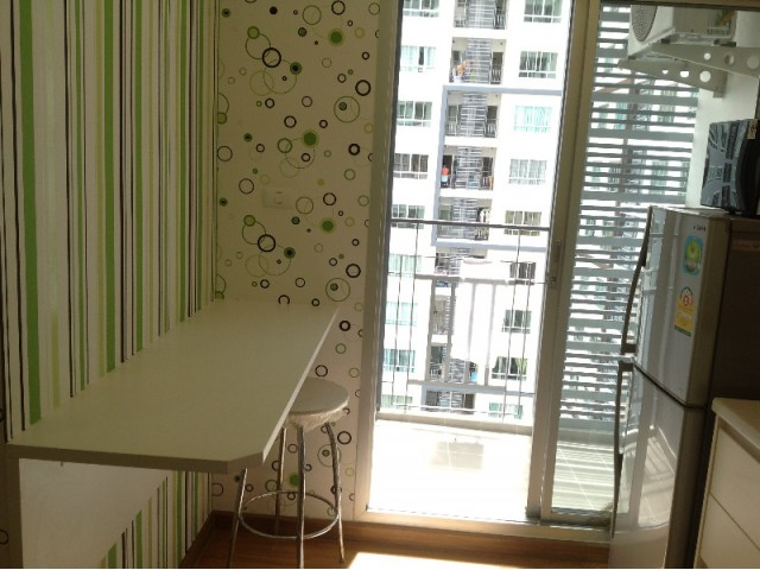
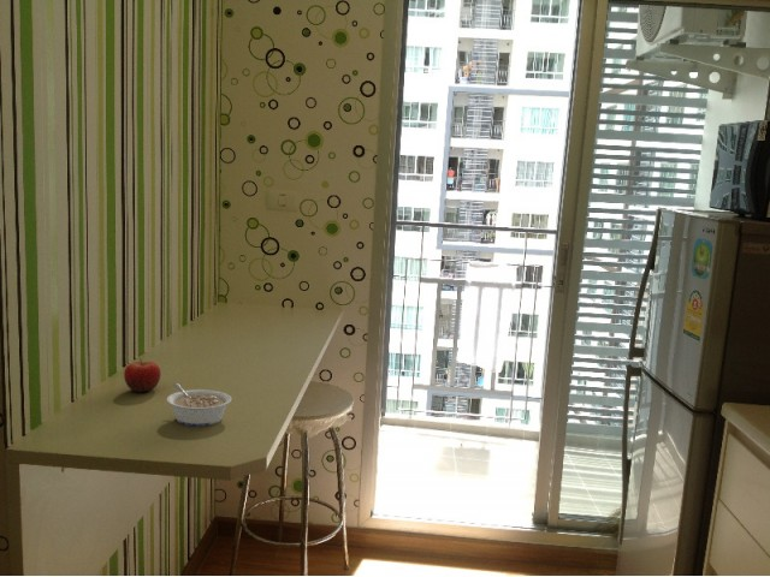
+ fruit [123,357,162,393]
+ legume [166,382,232,427]
